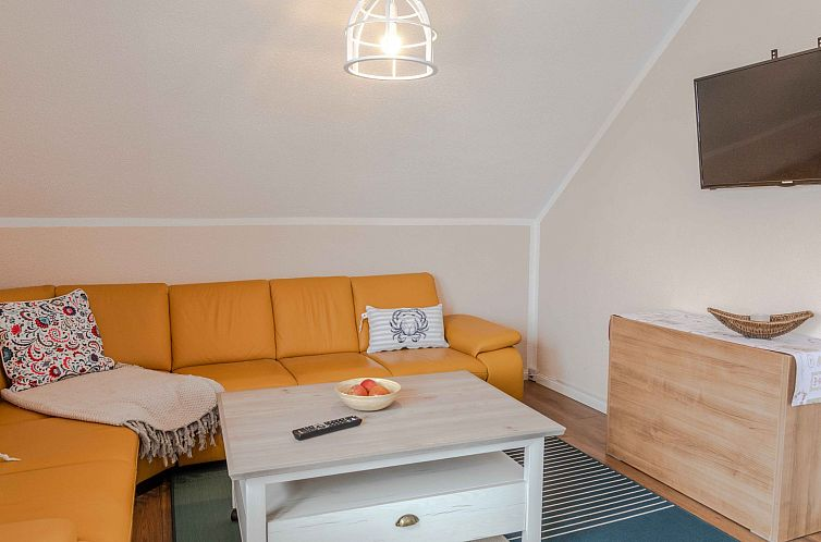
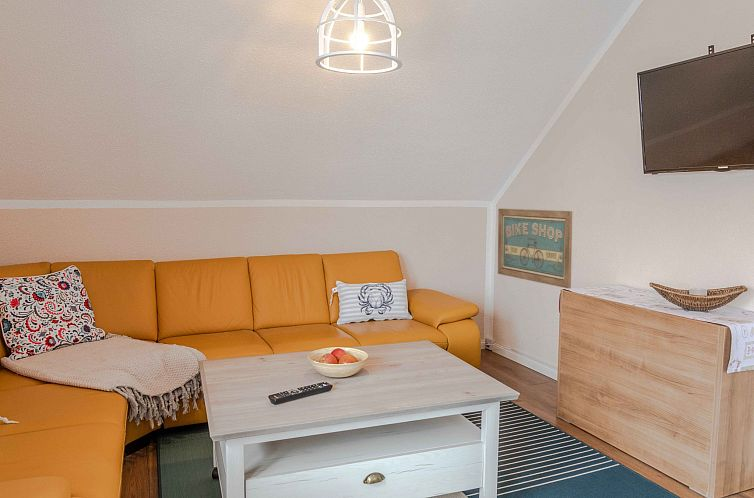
+ wall art [497,208,573,289]
